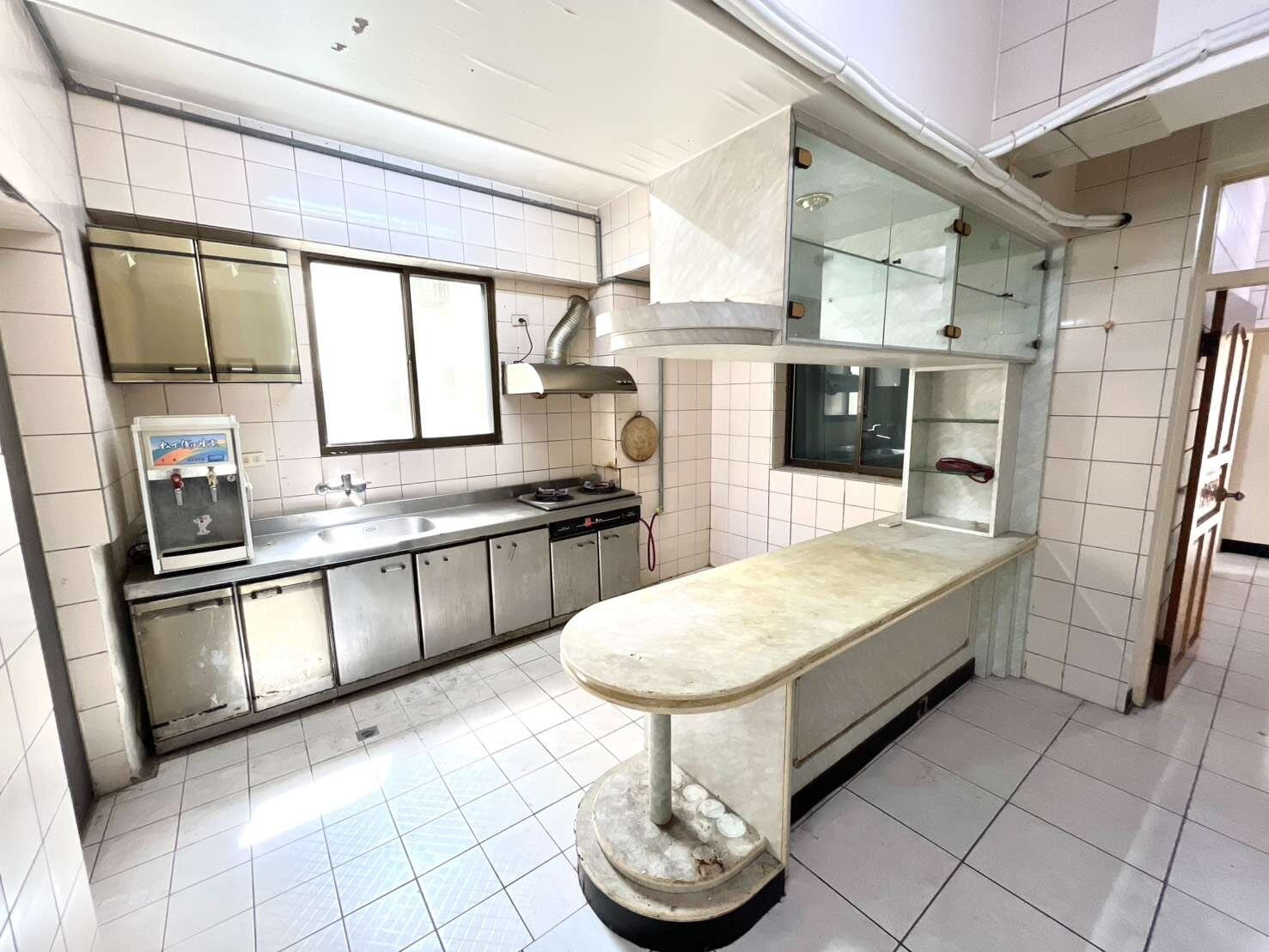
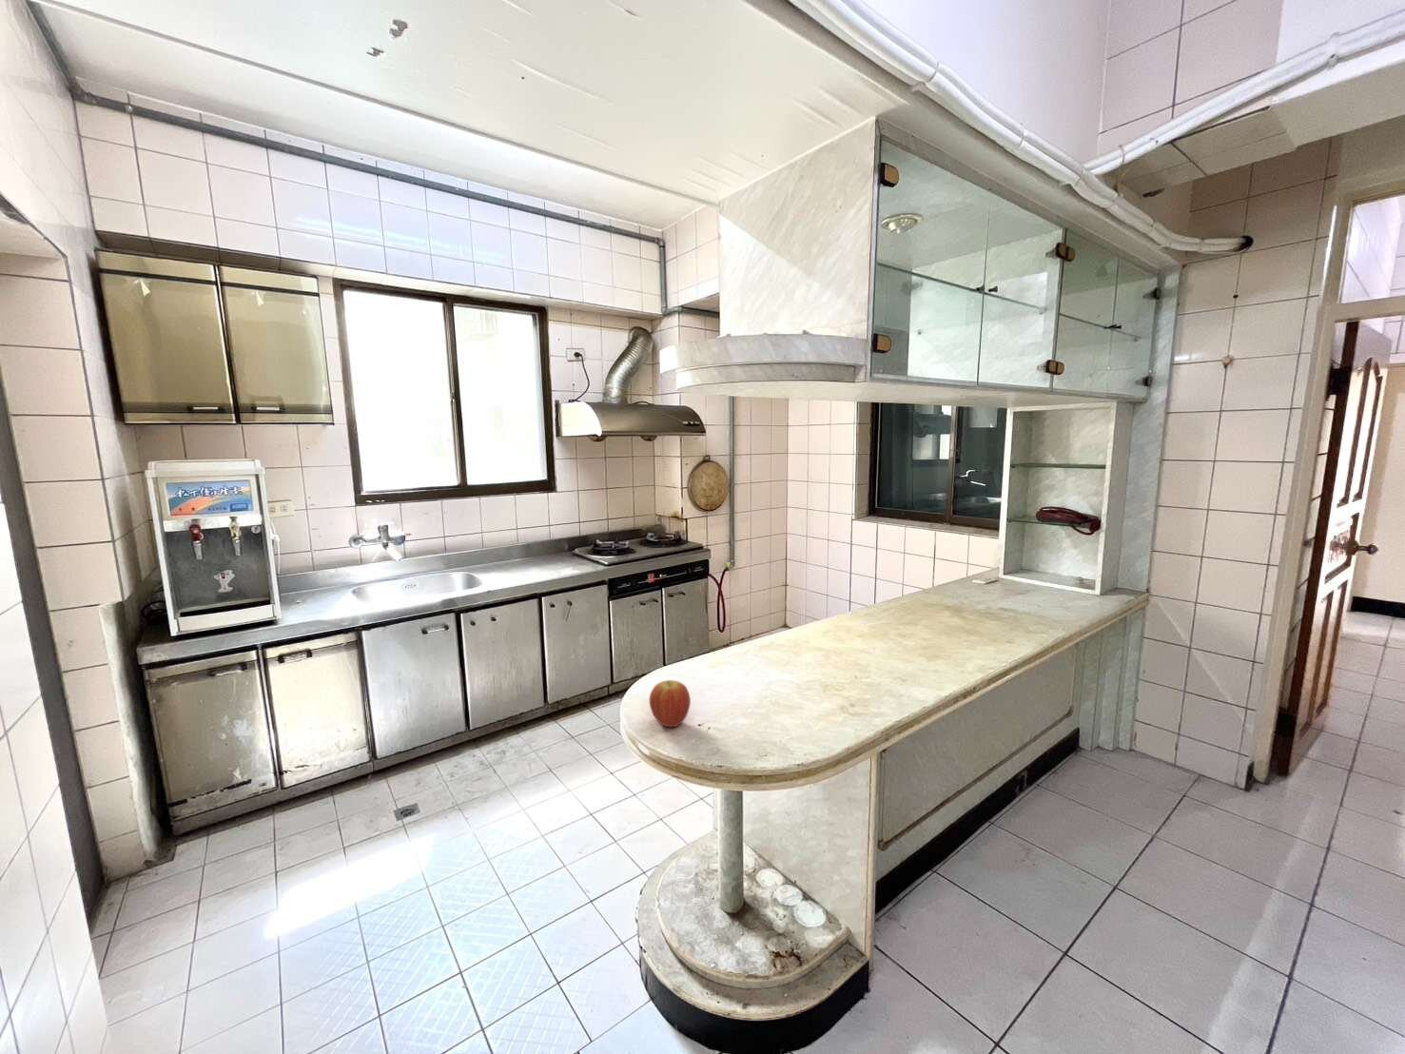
+ fruit [649,679,692,727]
